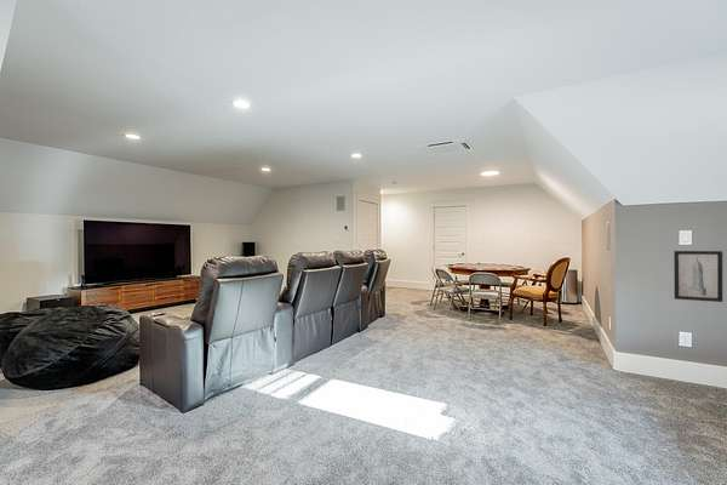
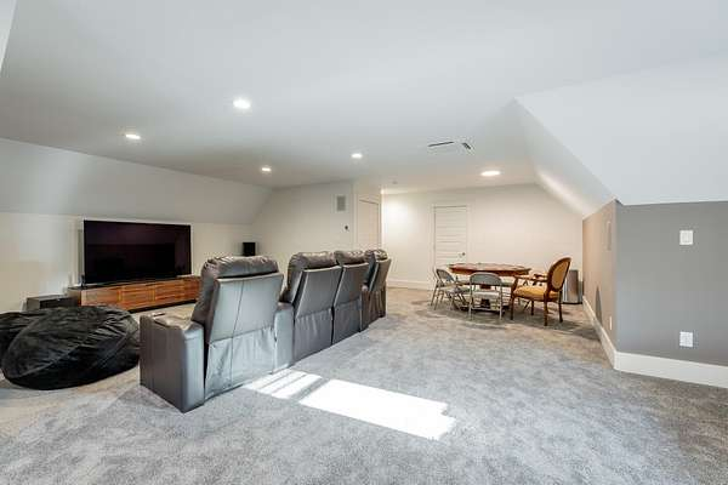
- wall art [672,250,723,303]
